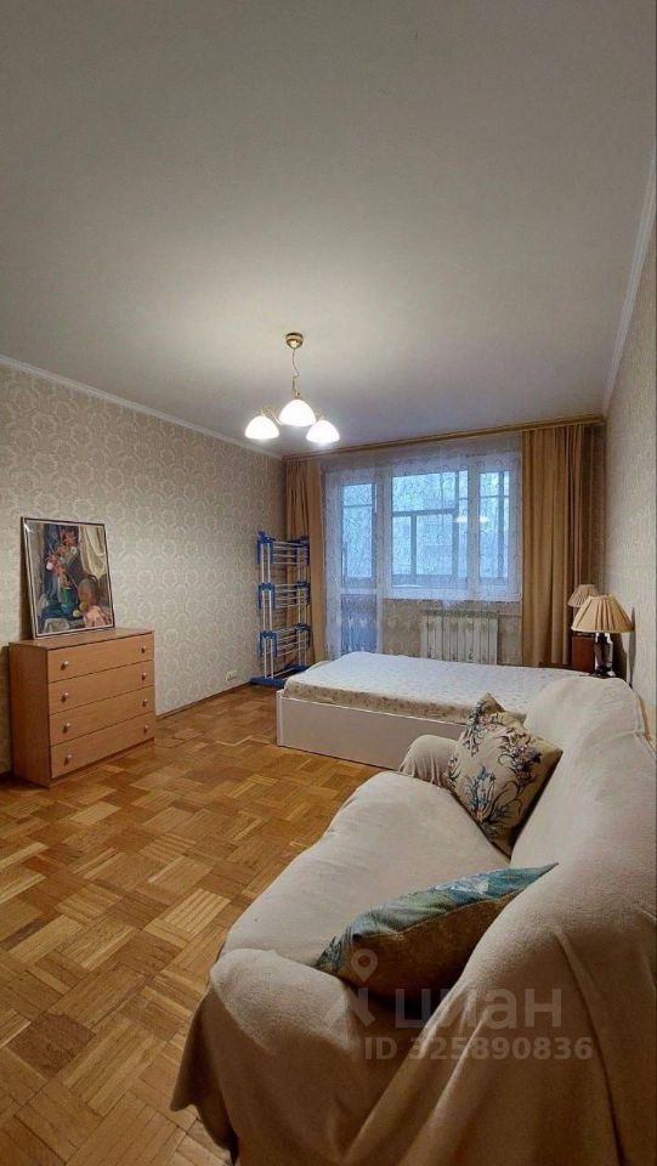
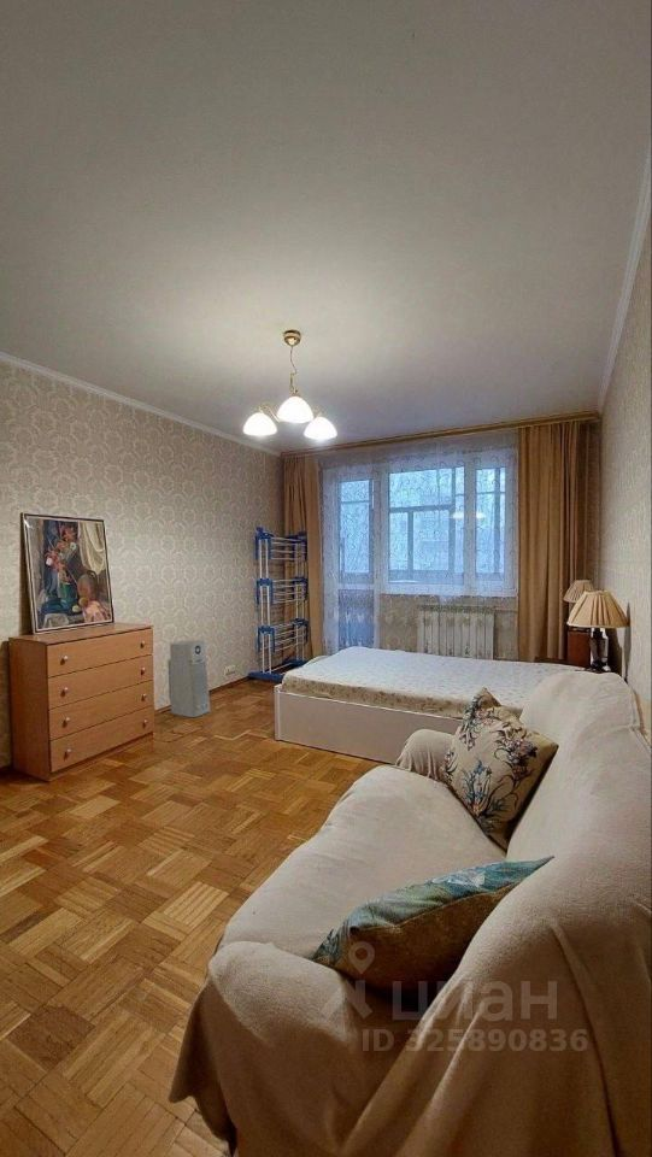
+ air purifier [168,639,211,718]
